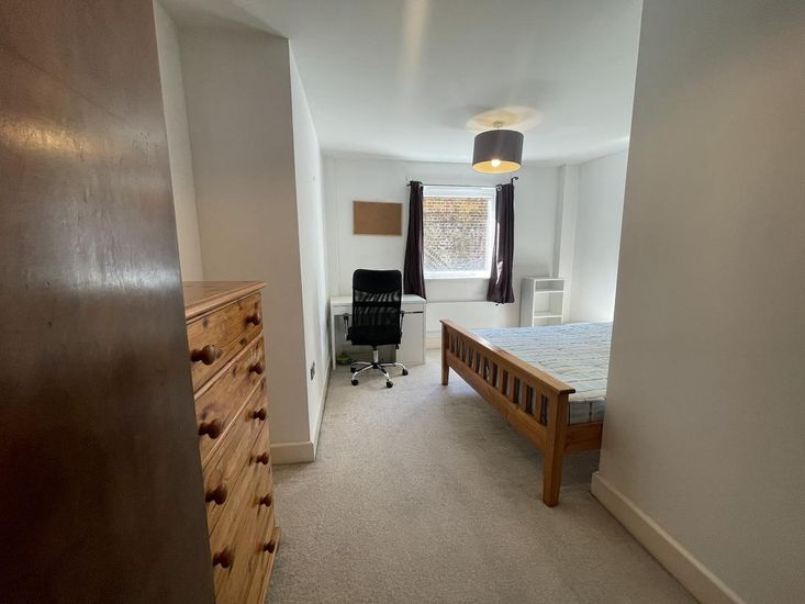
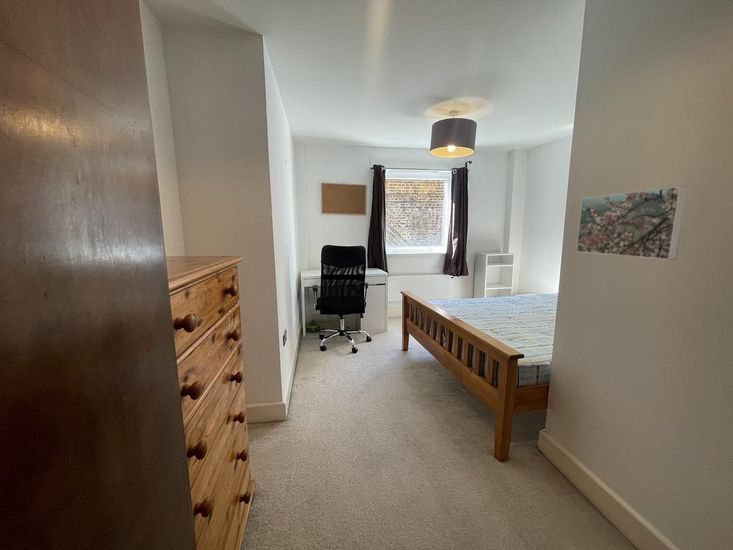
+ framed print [575,185,689,261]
